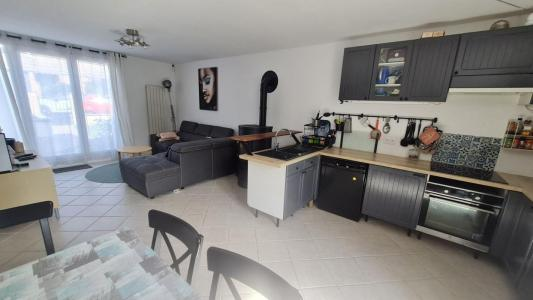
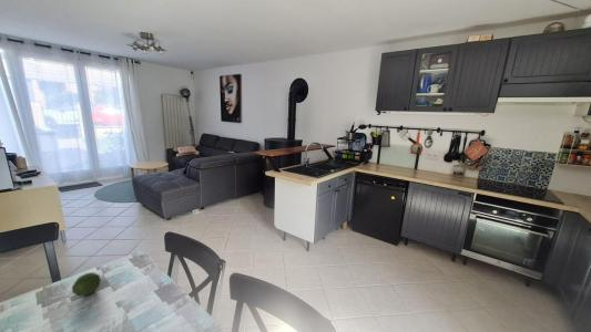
+ fruit [71,271,102,297]
